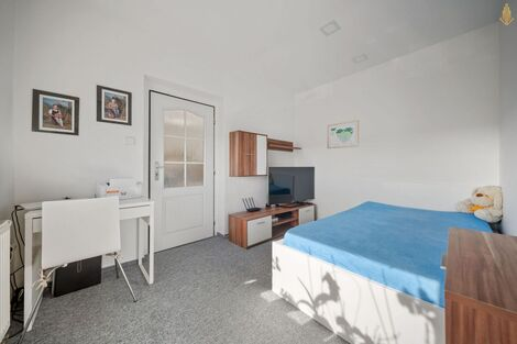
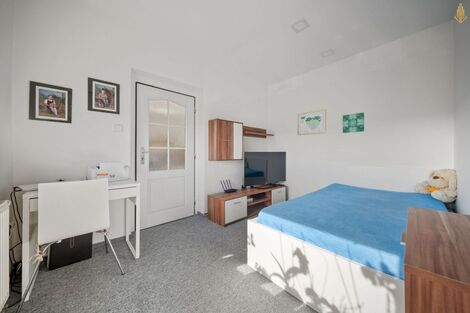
+ wall art [342,112,365,134]
